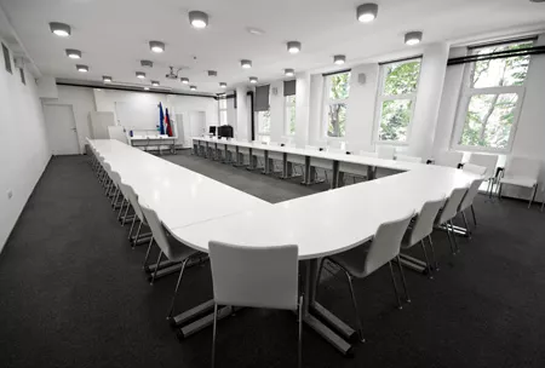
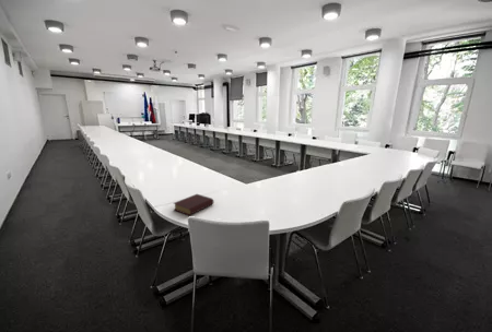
+ book [173,193,214,216]
